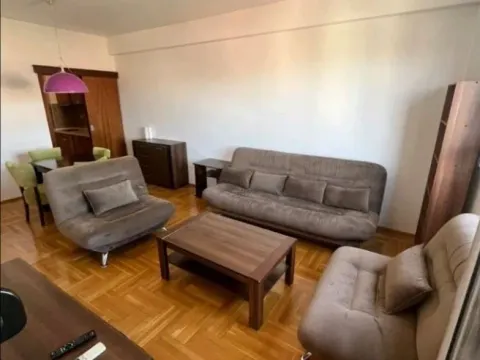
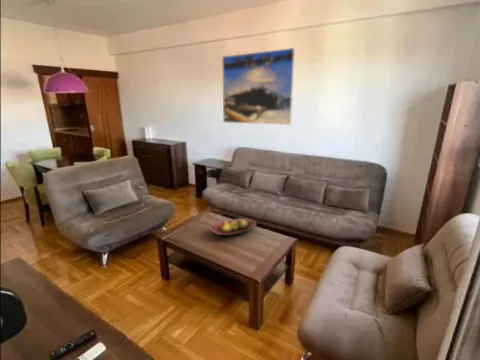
+ fruit bowl [209,217,257,238]
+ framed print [221,47,296,126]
